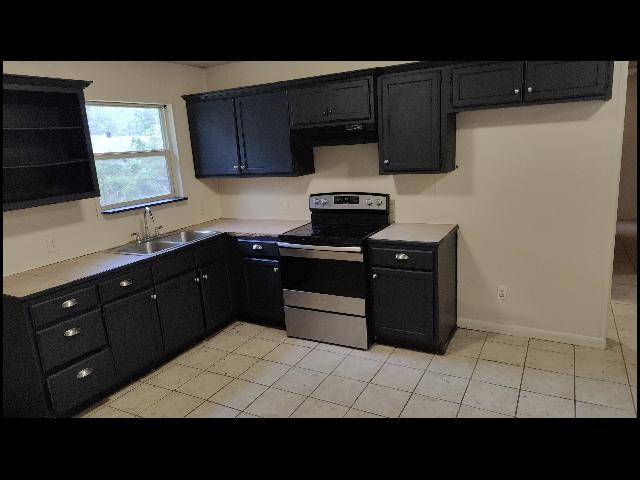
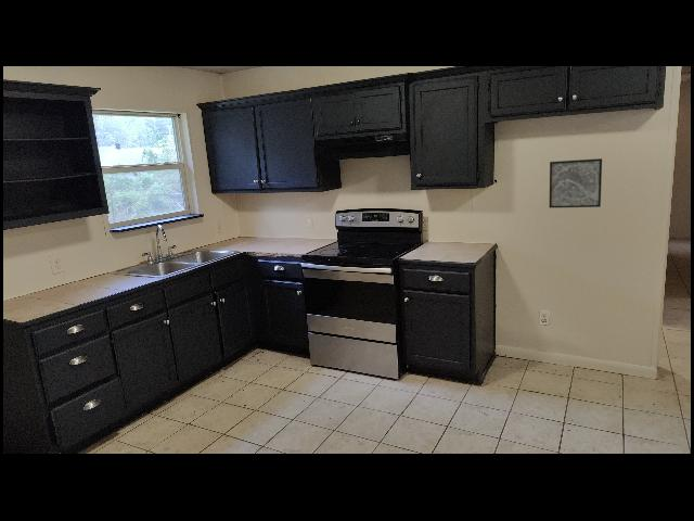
+ wall art [549,157,603,208]
